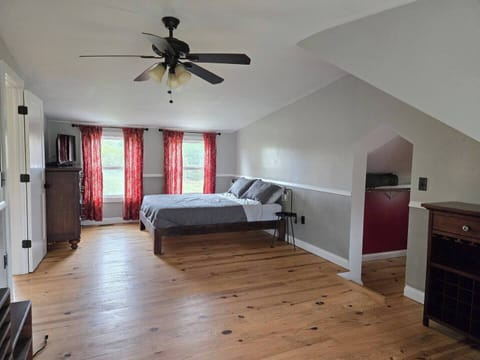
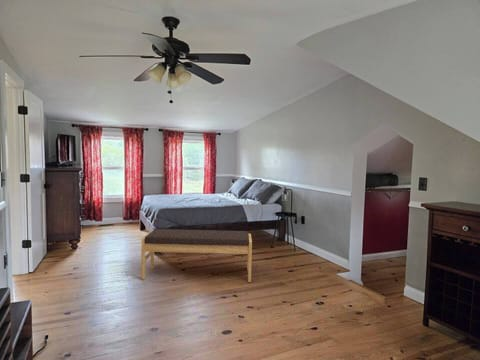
+ bench [140,228,253,283]
